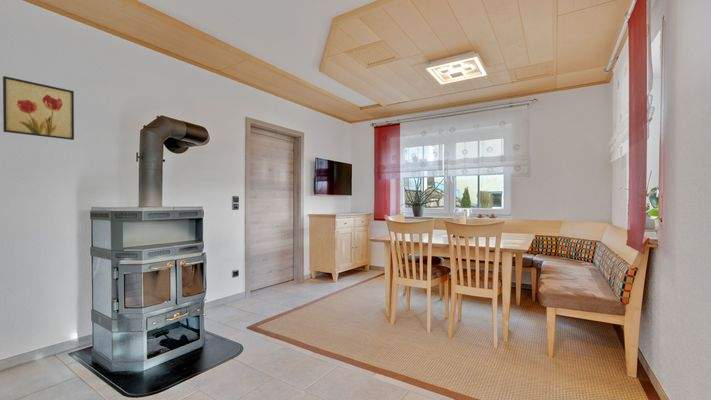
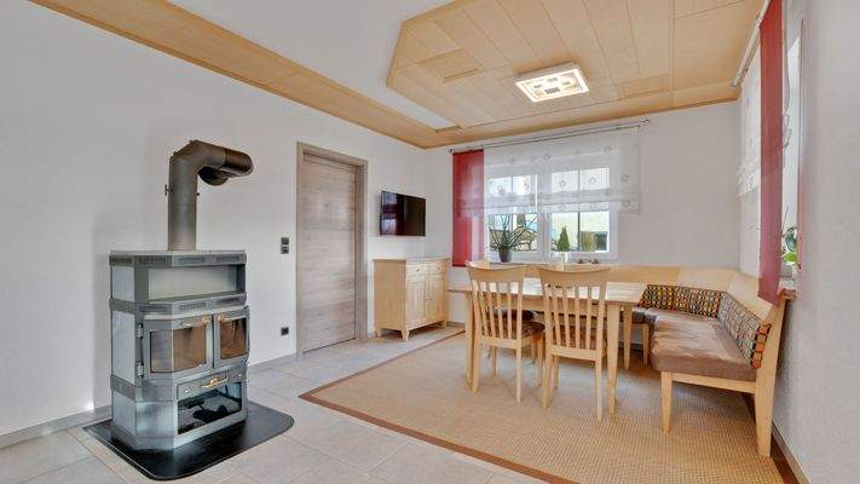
- wall art [2,75,75,141]
